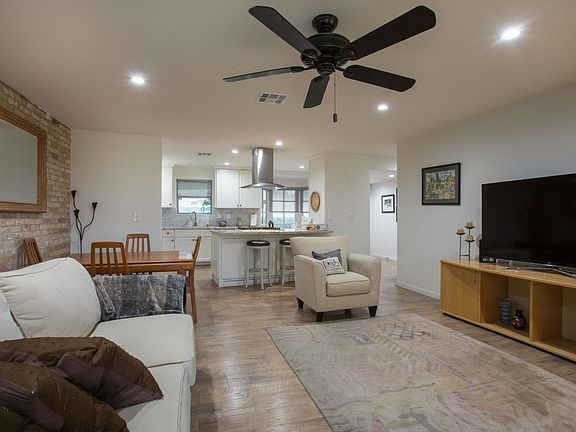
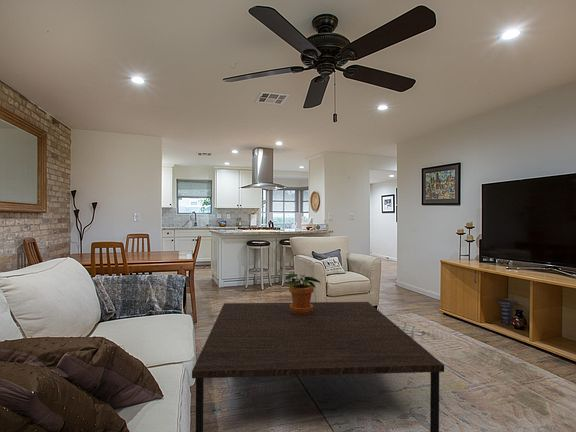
+ coffee table [191,301,445,432]
+ potted plant [285,273,322,314]
